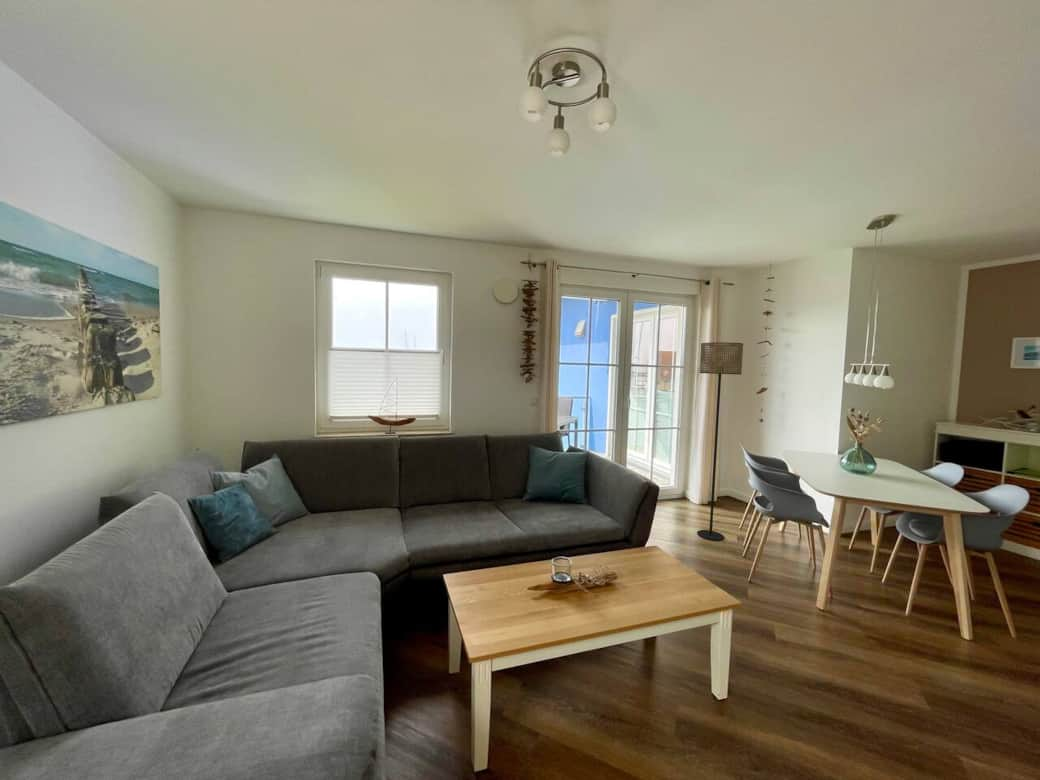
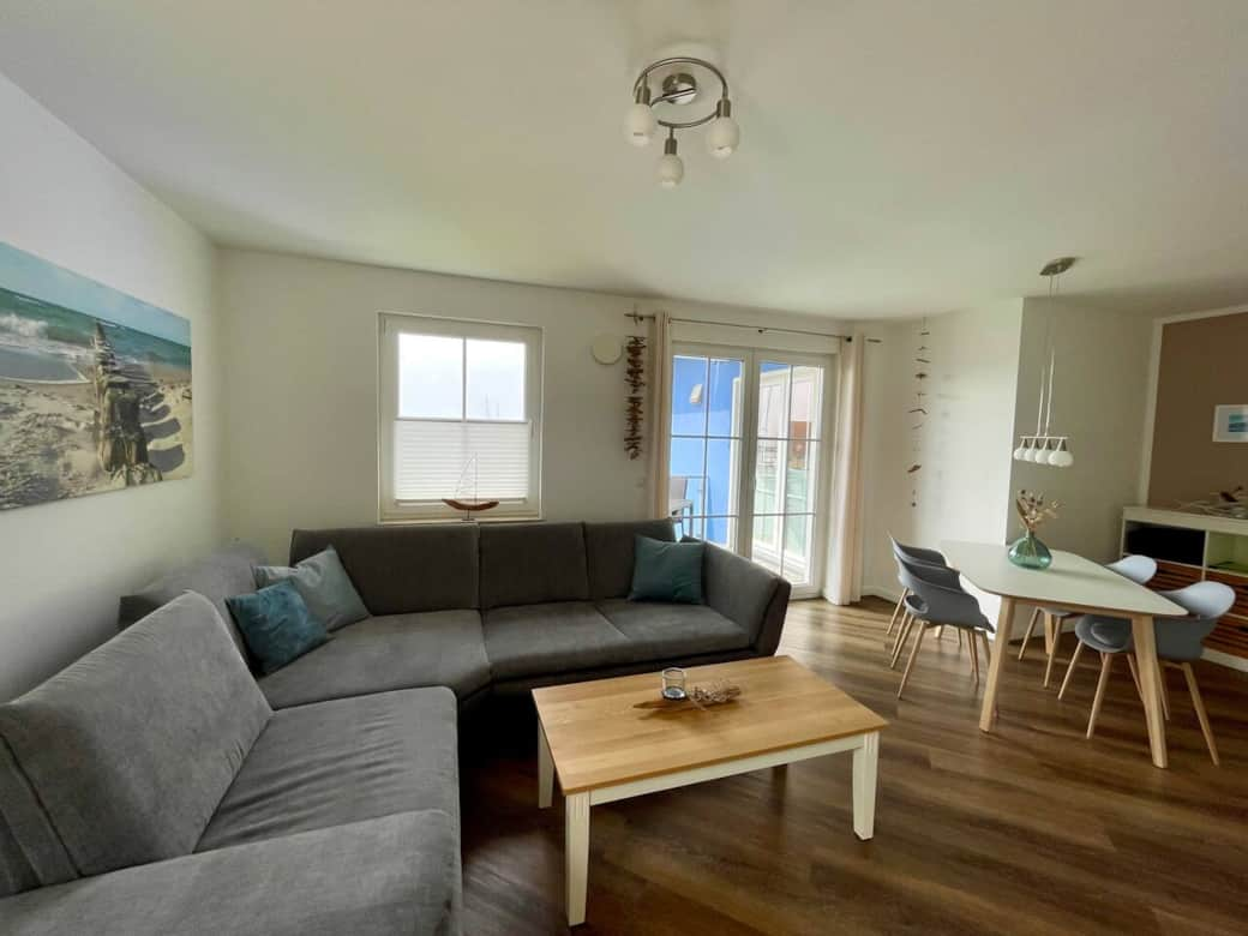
- floor lamp [696,341,744,542]
